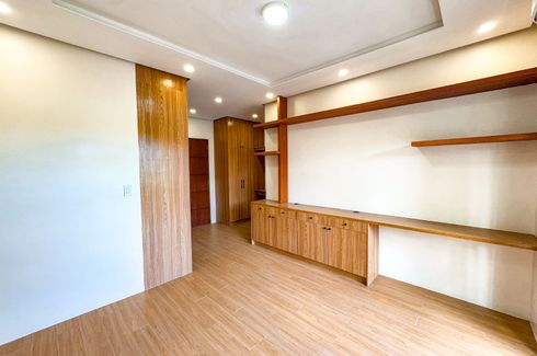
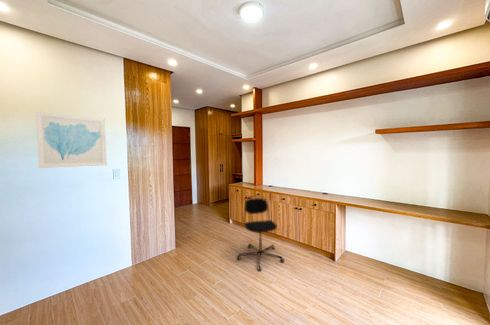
+ office chair [236,195,285,271]
+ wall art [35,111,108,169]
